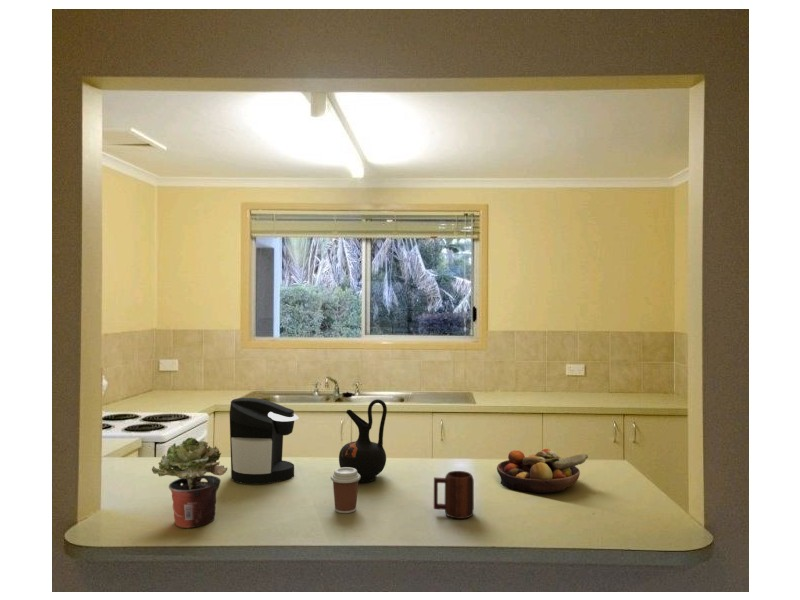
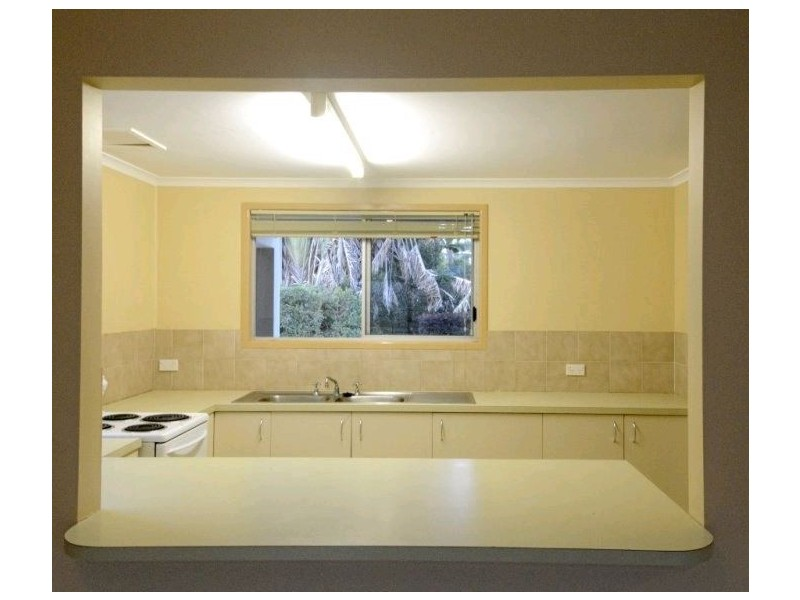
- ceramic jug [338,399,388,483]
- mug [433,470,475,519]
- fruit bowl [496,448,589,494]
- coffee maker [229,397,299,485]
- potted plant [151,437,228,529]
- coffee cup [330,467,361,514]
